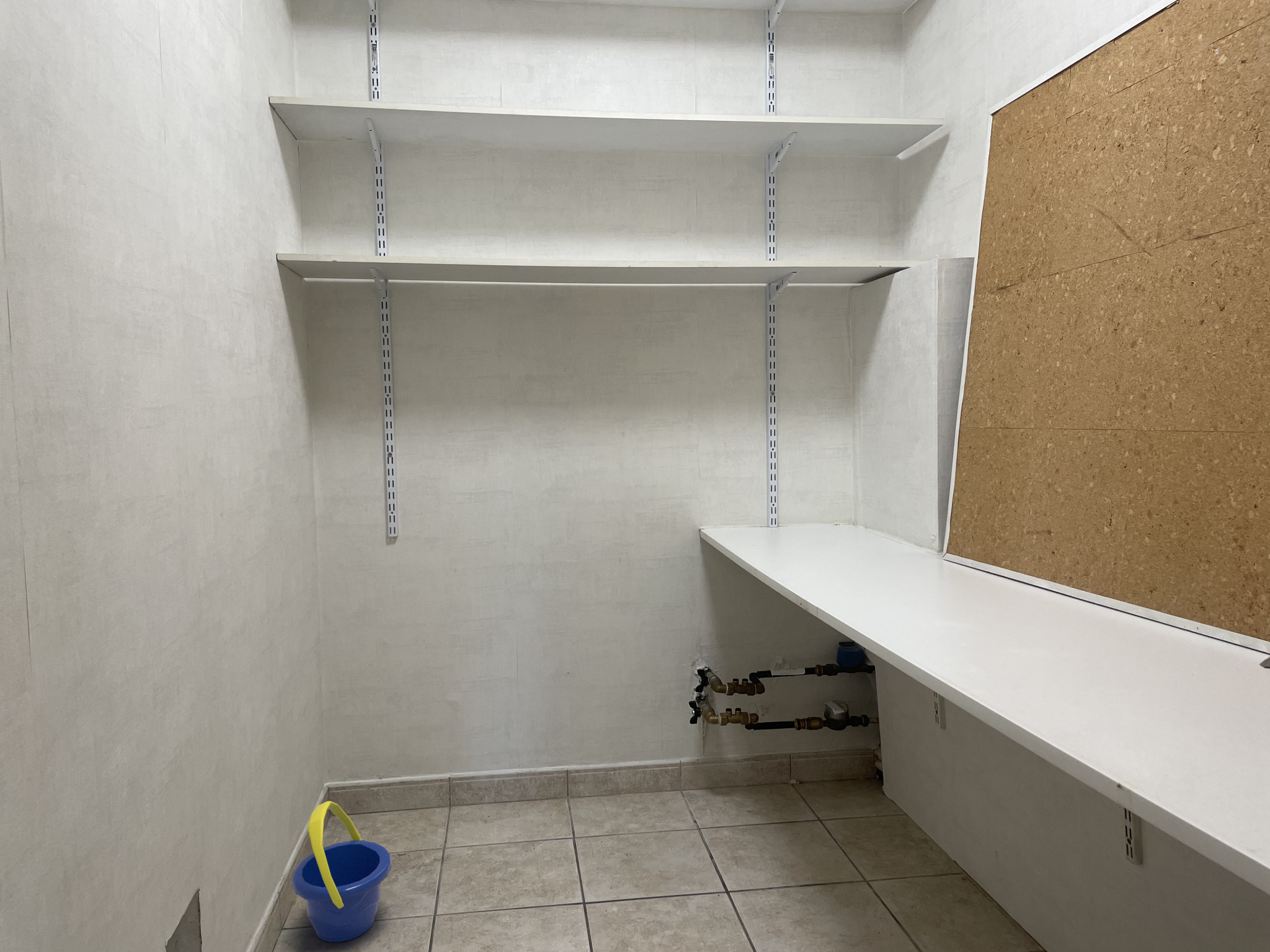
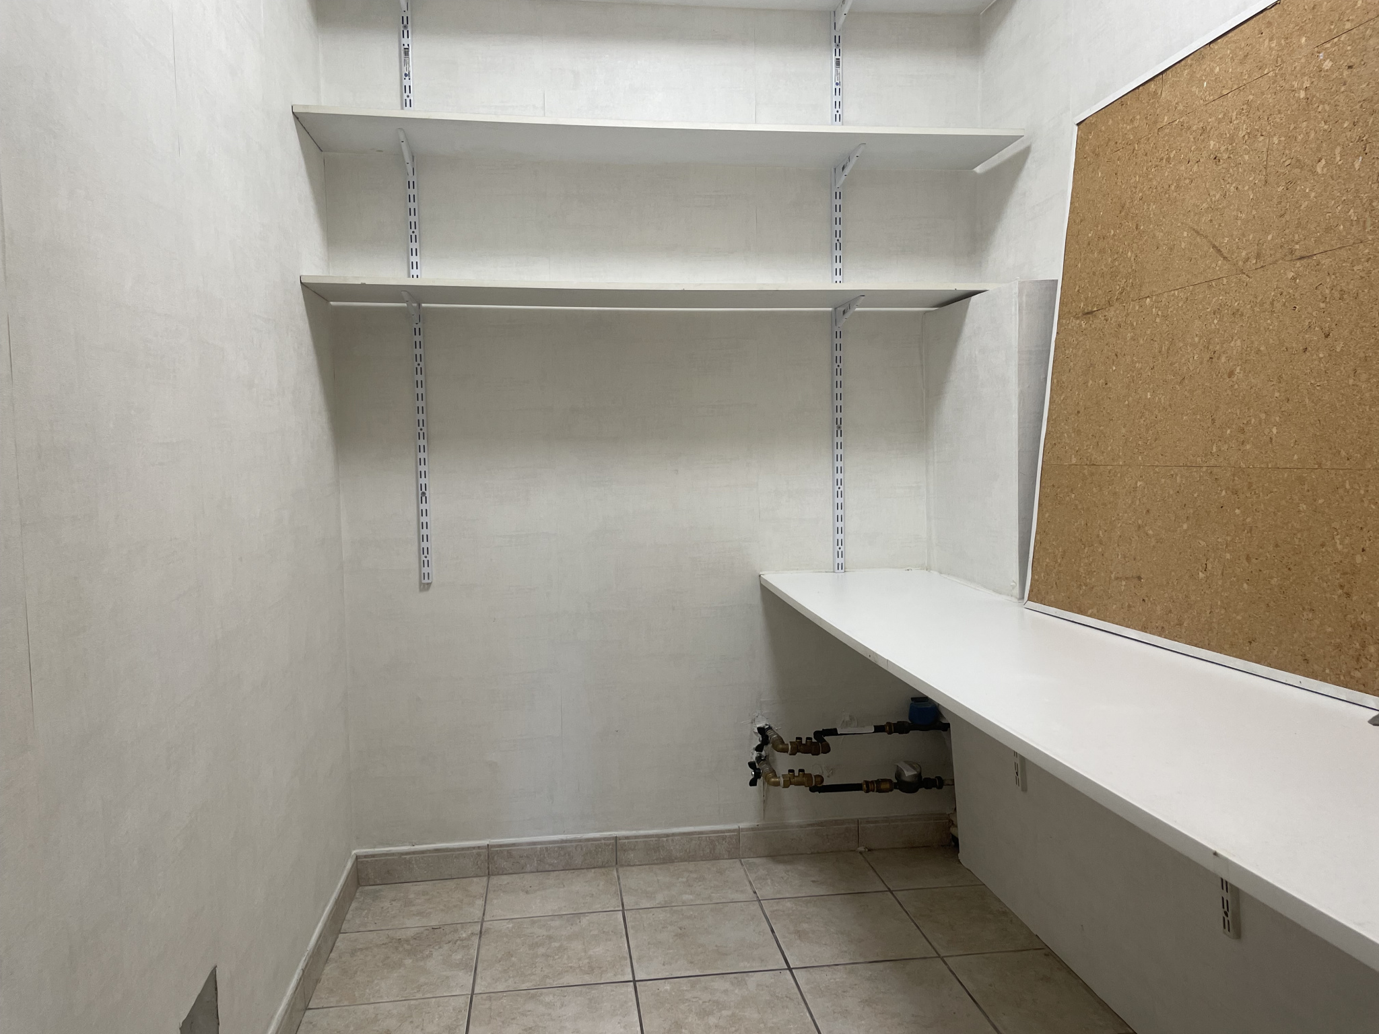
- bucket [291,800,393,943]
